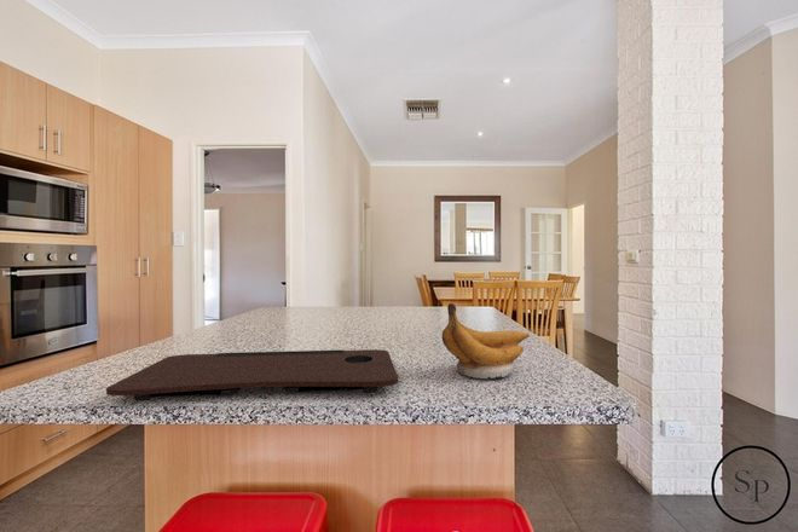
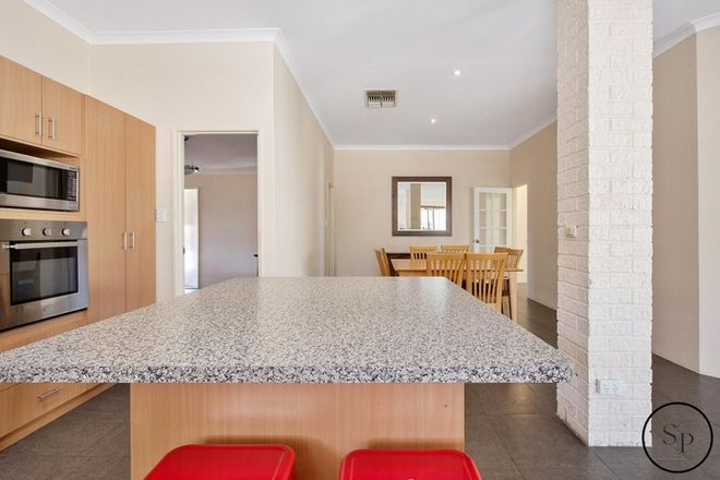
- cutting board [105,348,399,401]
- banana [441,302,531,380]
